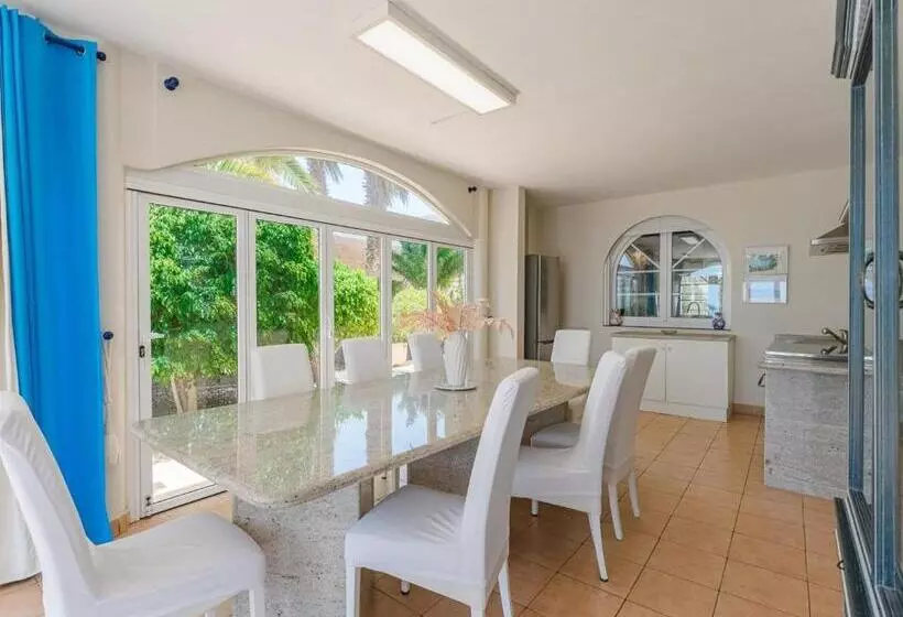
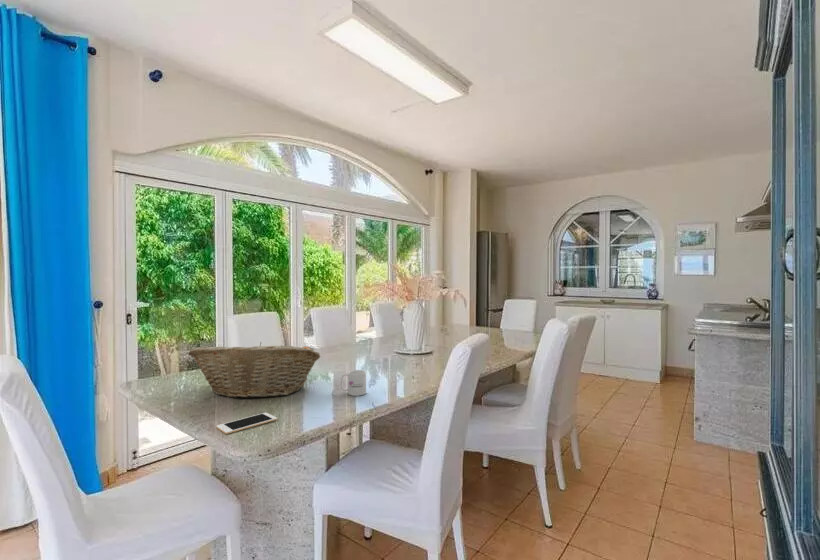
+ cell phone [215,412,278,435]
+ fruit basket [188,341,322,400]
+ mug [340,369,367,397]
